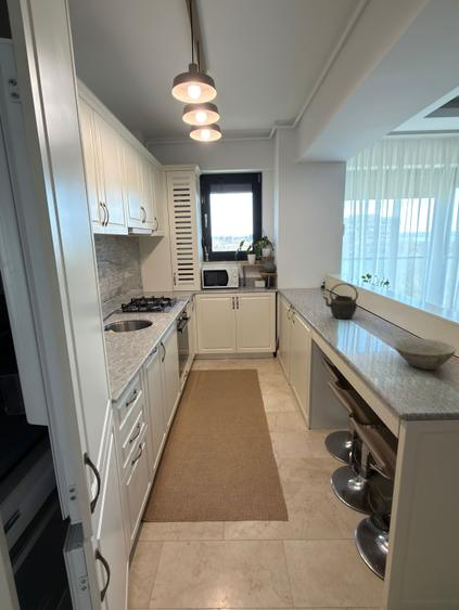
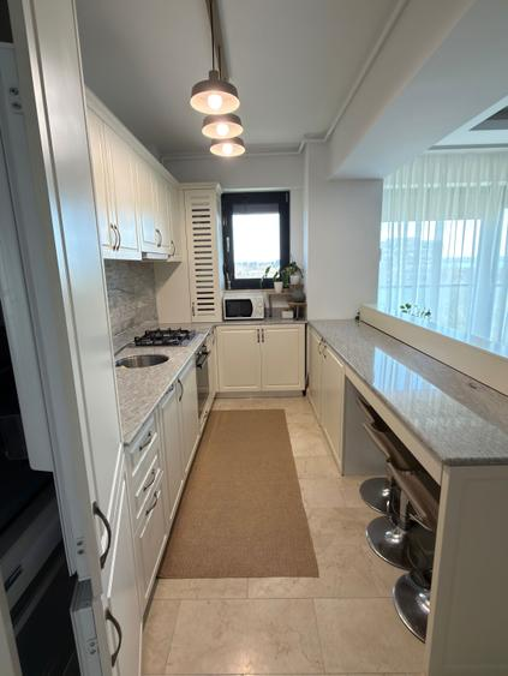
- kettle [321,283,359,320]
- bowl [393,337,457,371]
